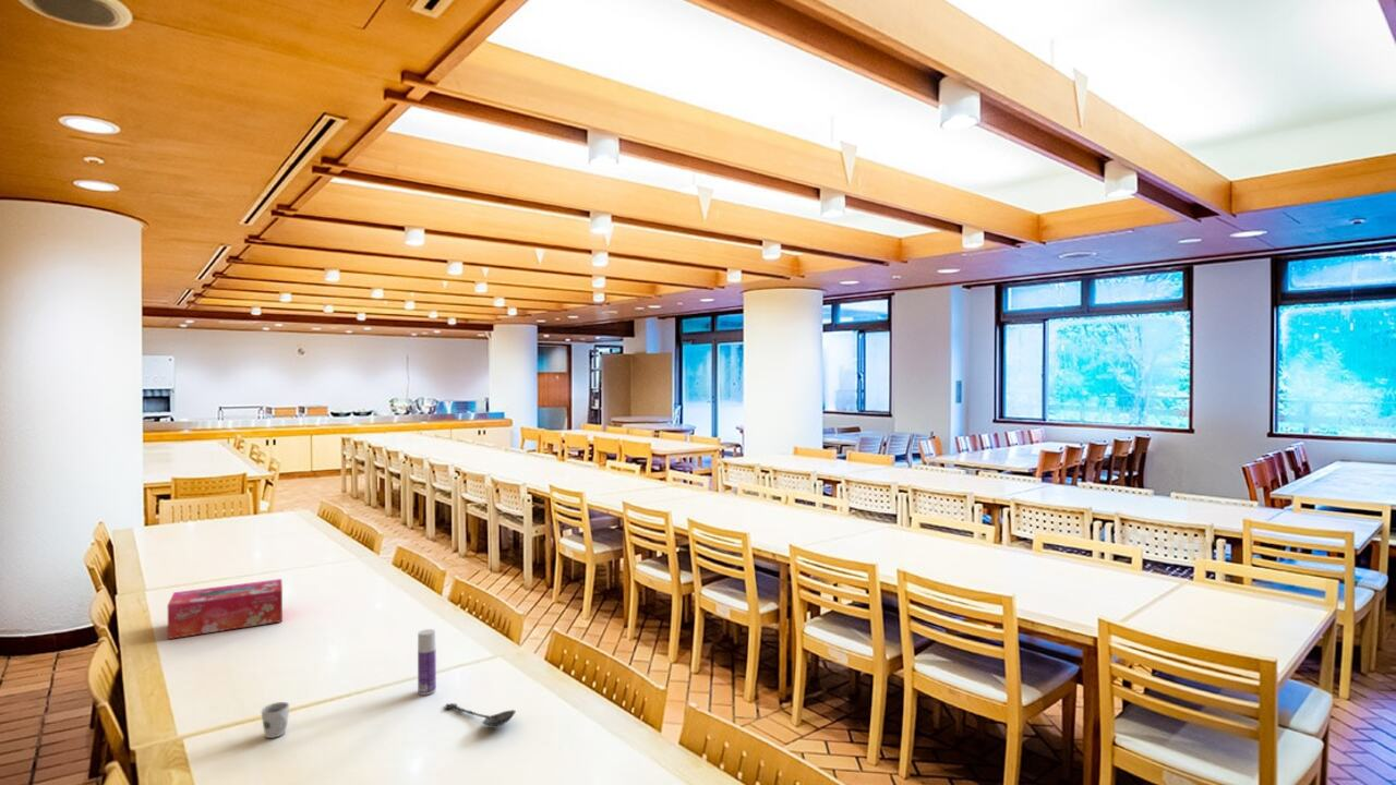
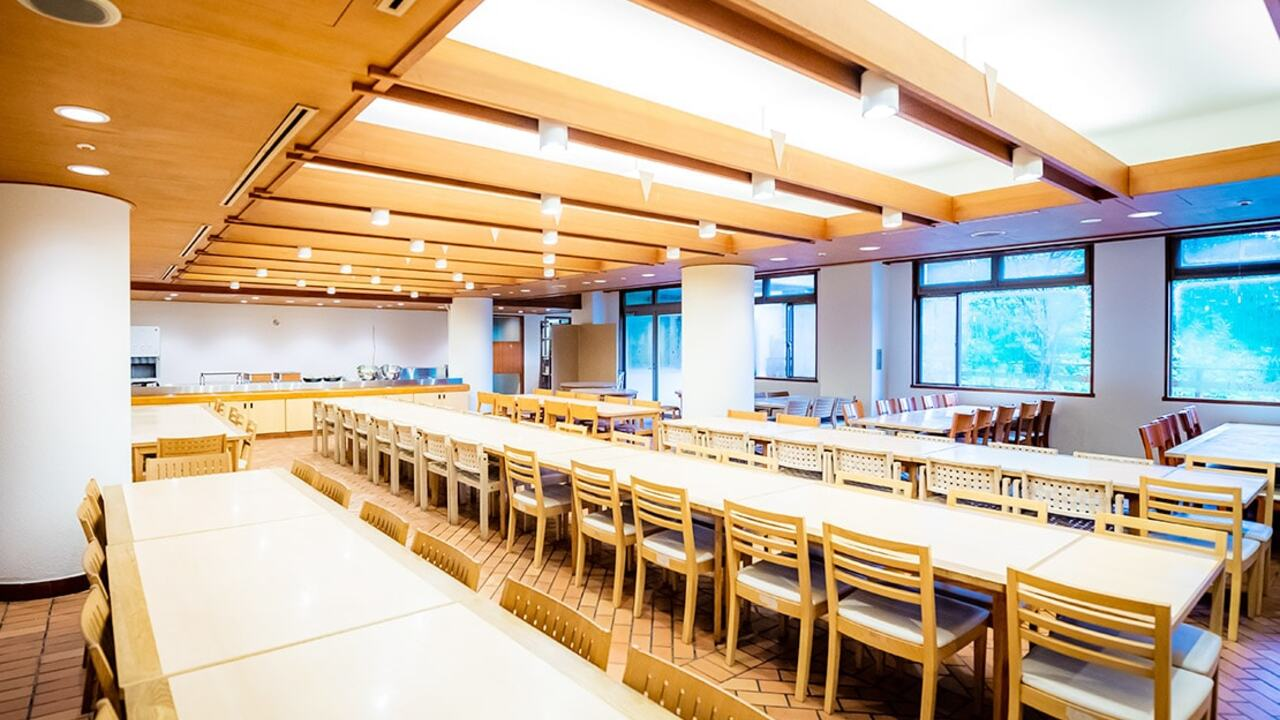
- cup [261,701,290,739]
- tissue box [167,578,284,640]
- bottle [417,628,437,697]
- spoon [444,702,516,727]
